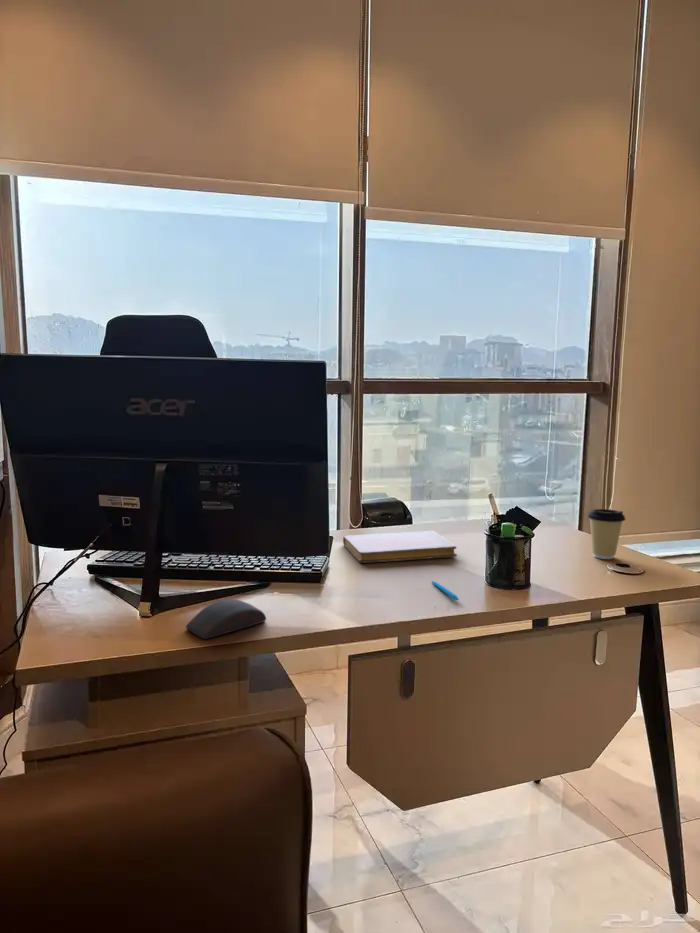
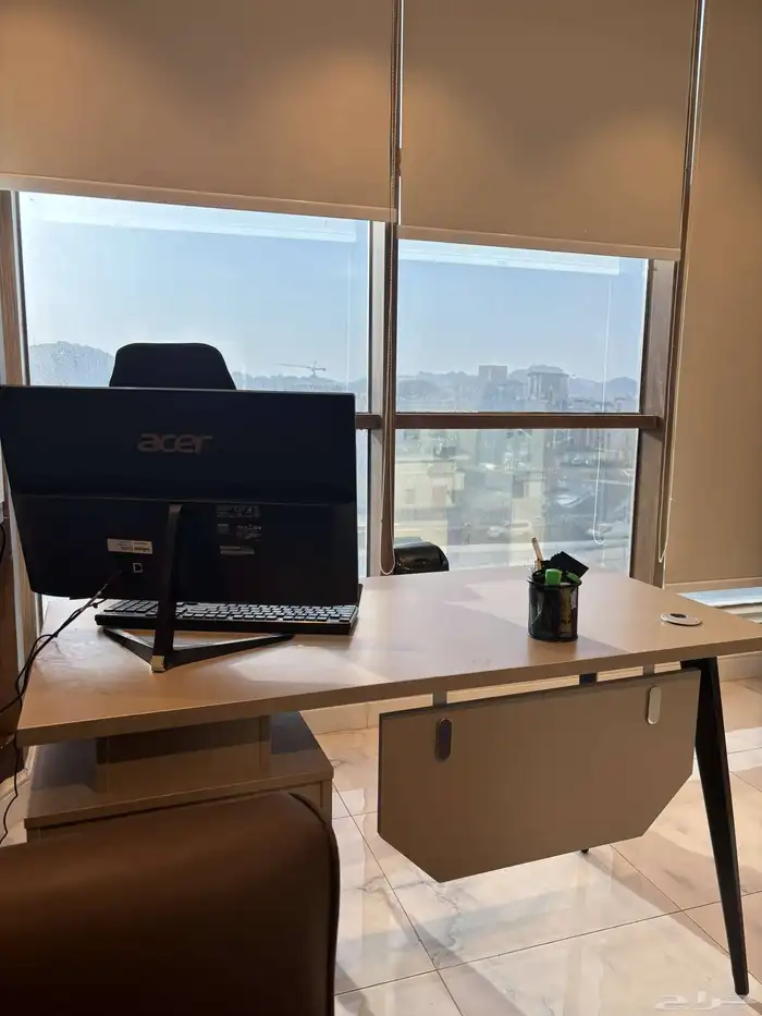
- coffee cup [586,508,626,560]
- pen [431,580,460,601]
- notebook [342,530,458,564]
- computer mouse [185,598,267,640]
